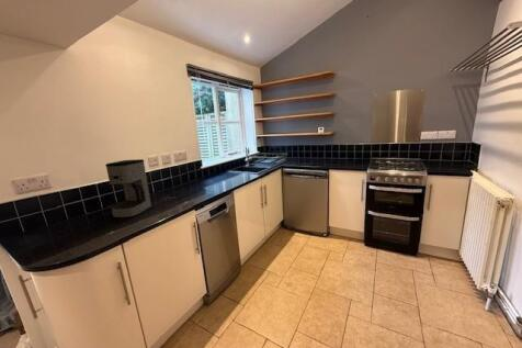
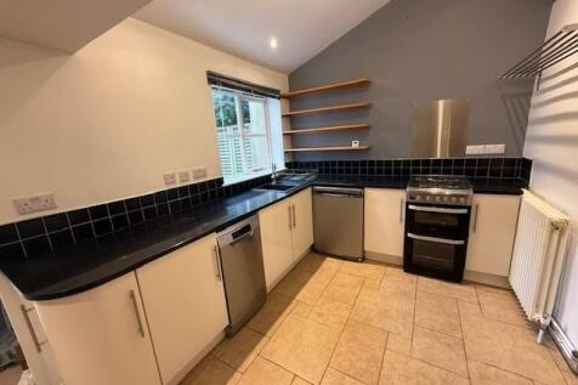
- coffee maker [104,158,152,220]
